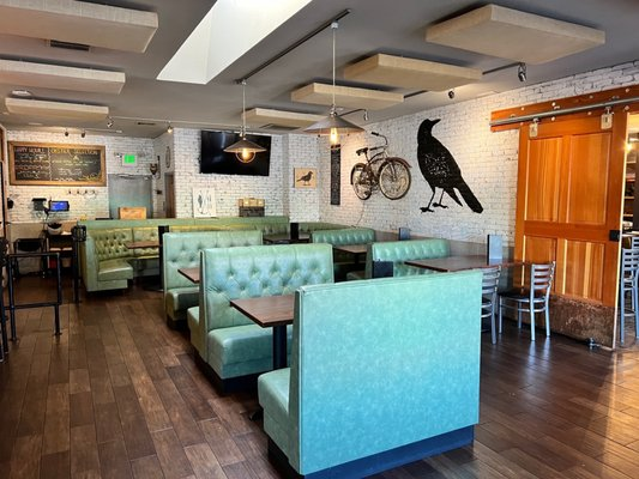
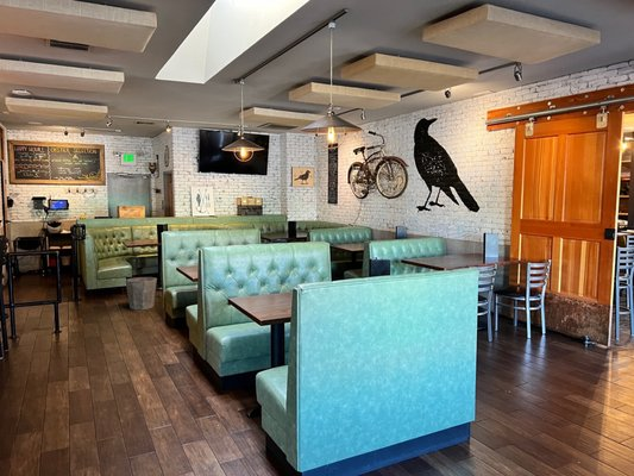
+ waste bin [125,276,158,311]
